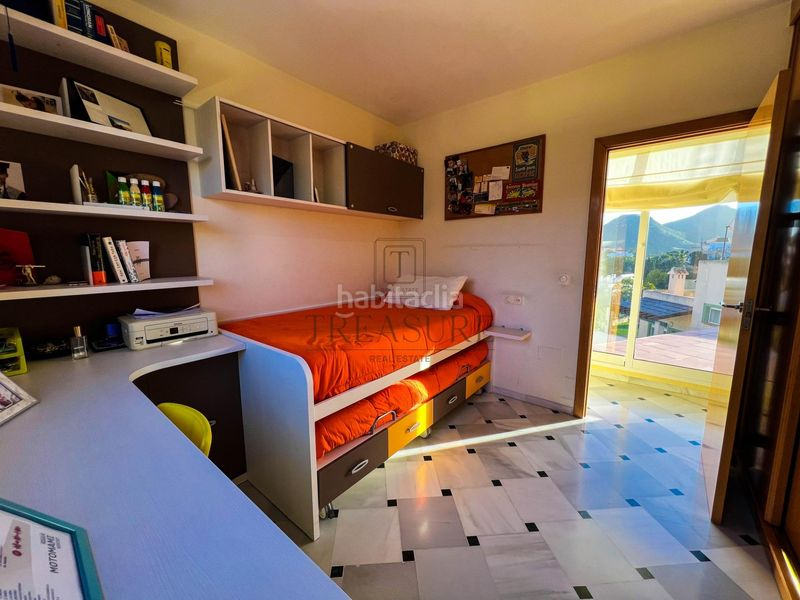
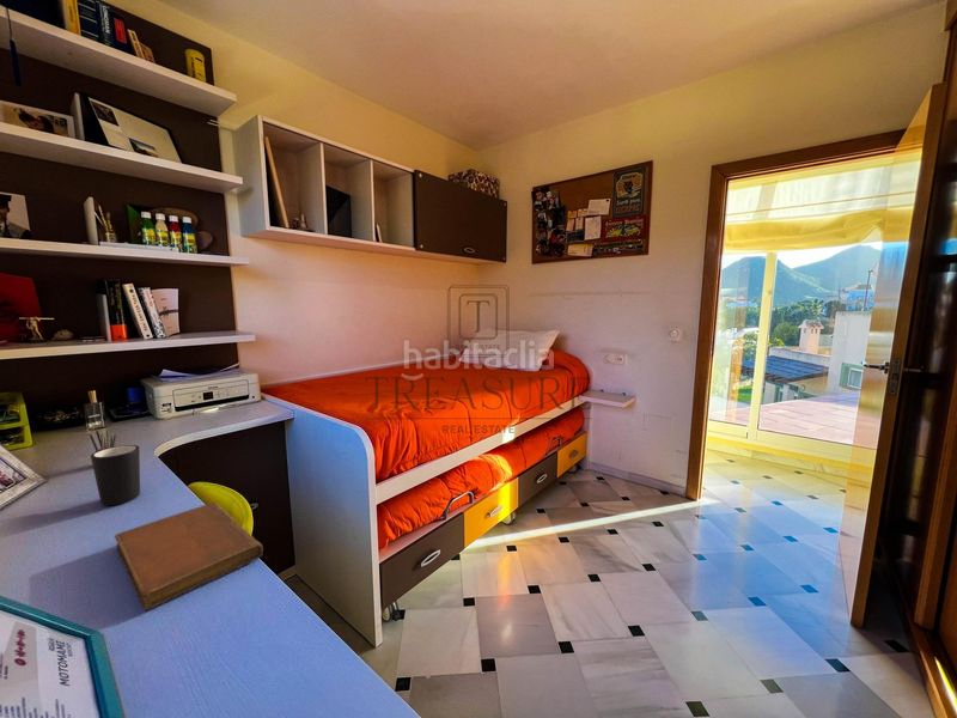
+ notebook [114,501,264,611]
+ pencil box [89,428,117,452]
+ mug [90,444,141,506]
